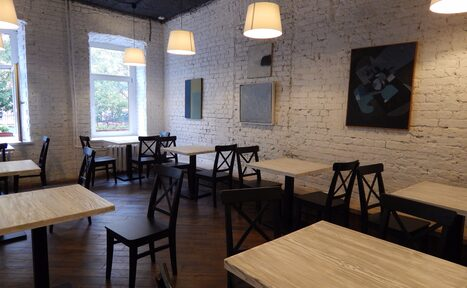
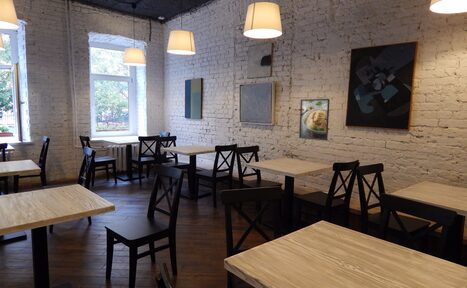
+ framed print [298,98,330,141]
